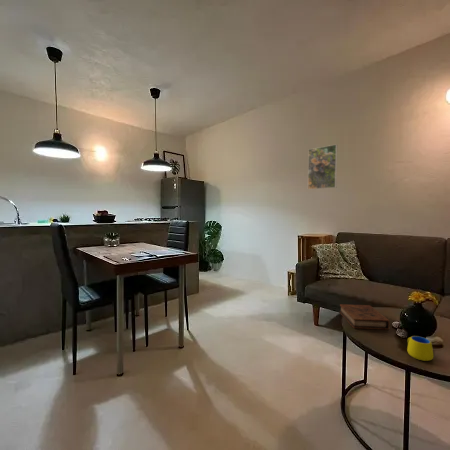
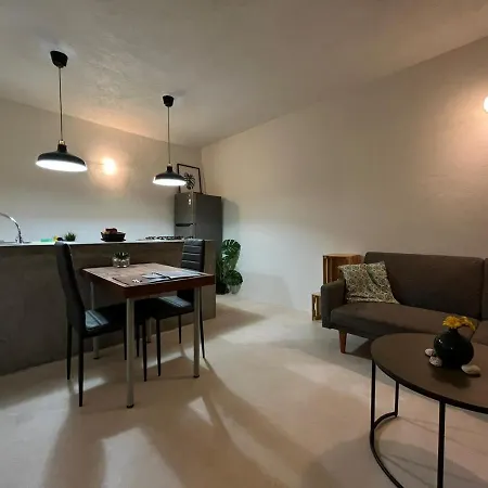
- book [339,303,390,331]
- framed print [307,143,338,190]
- mug [406,335,434,362]
